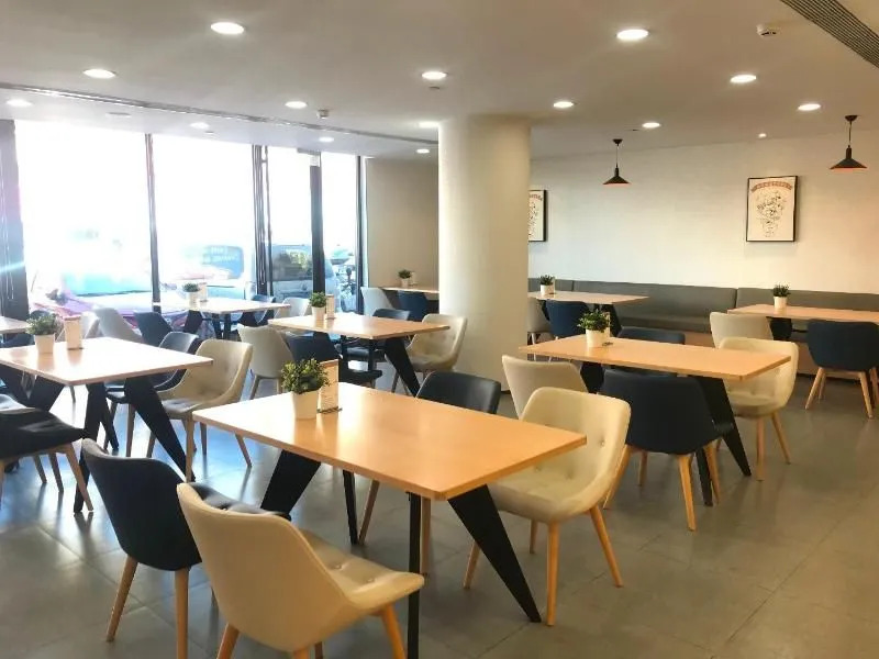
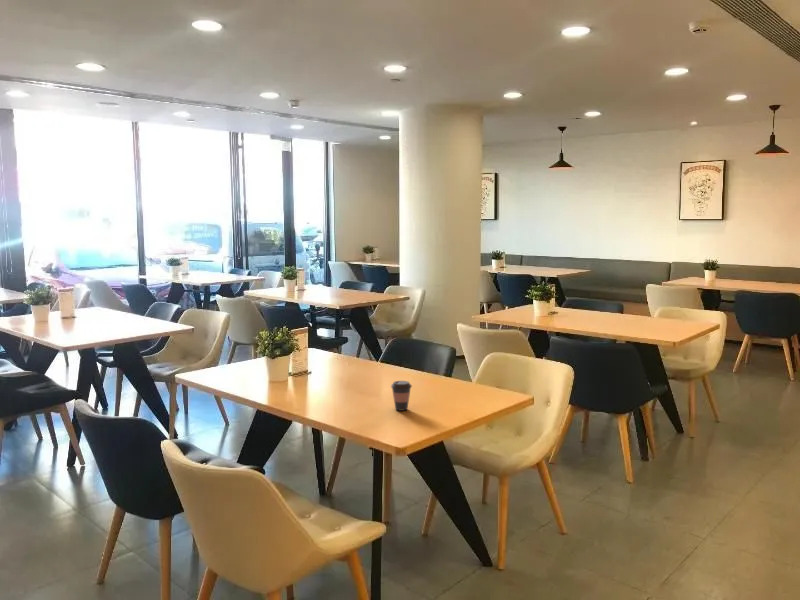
+ coffee cup [390,380,413,412]
